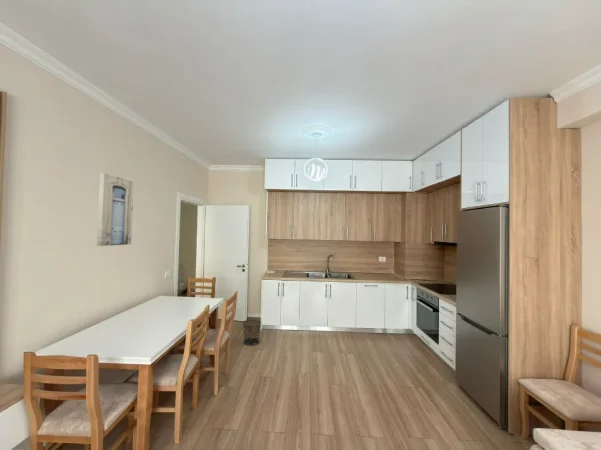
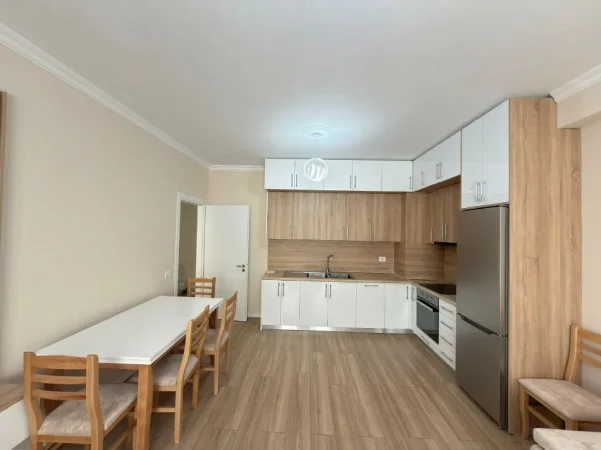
- wall art [96,172,135,247]
- trash can [242,318,263,346]
